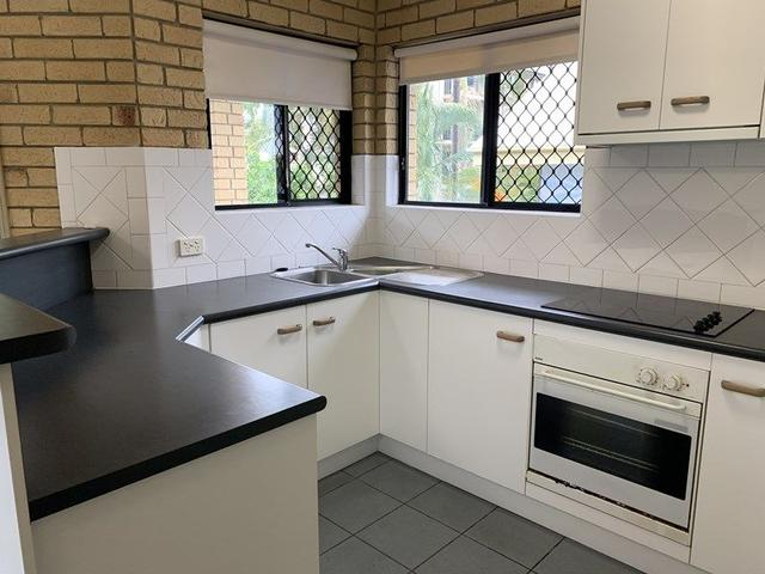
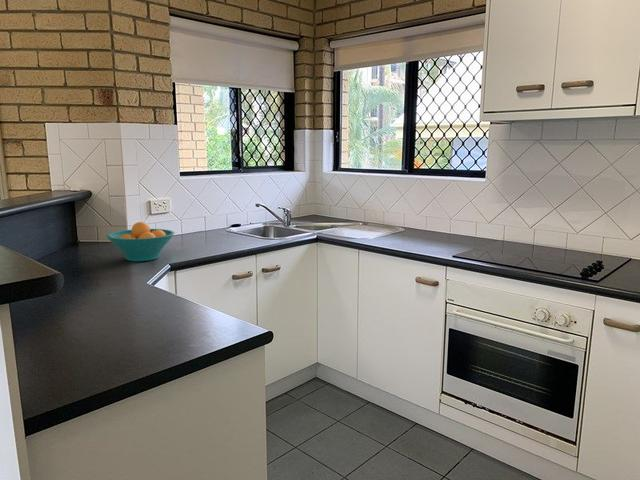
+ fruit bowl [105,221,175,262]
